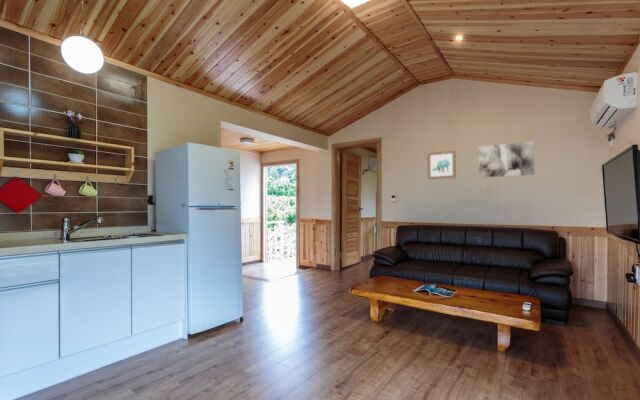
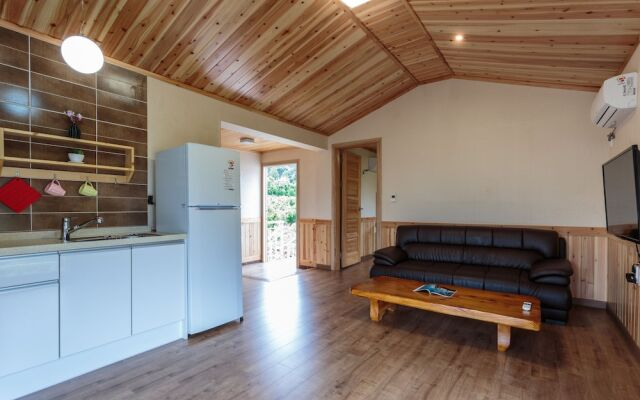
- wall art [427,149,457,181]
- wall art [478,140,535,178]
